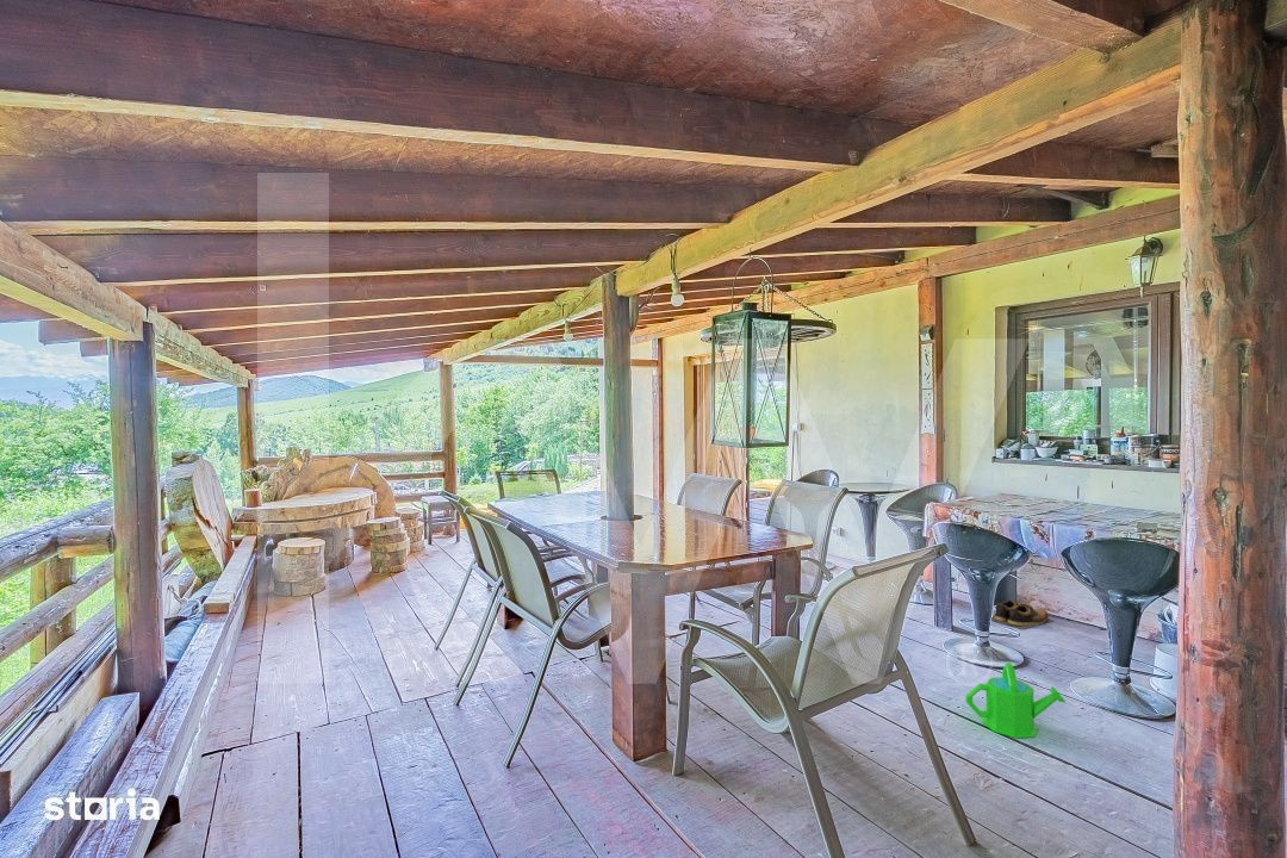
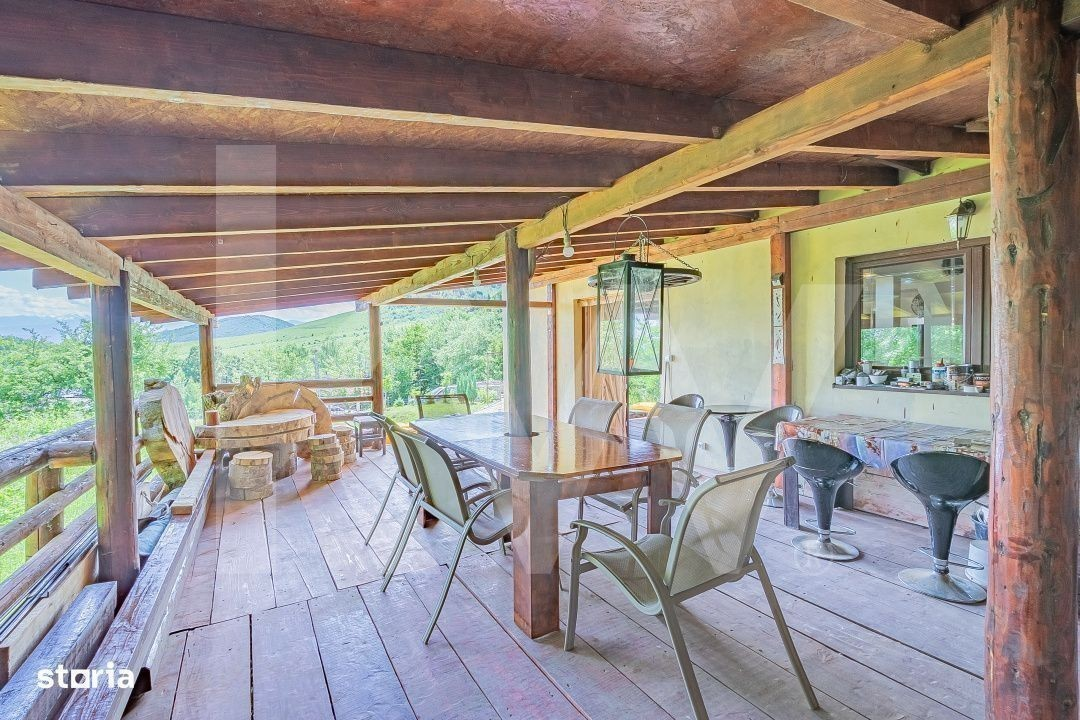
- watering can [964,661,1067,739]
- shoes [990,599,1055,630]
